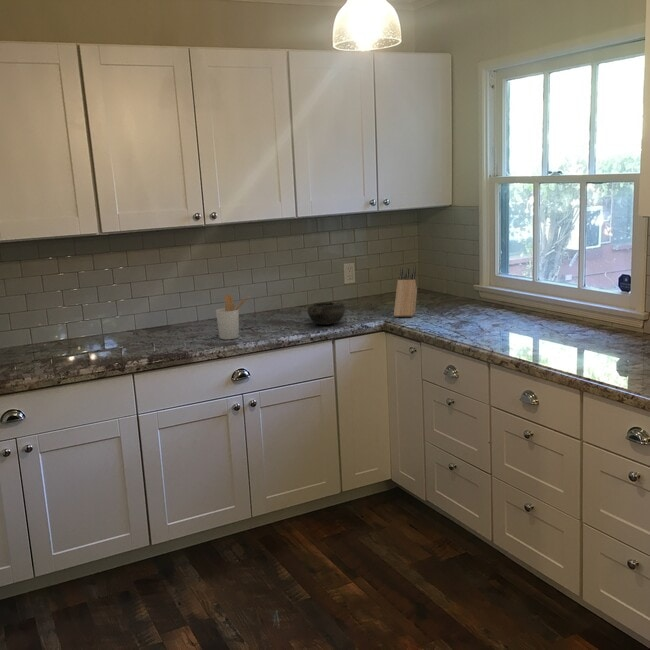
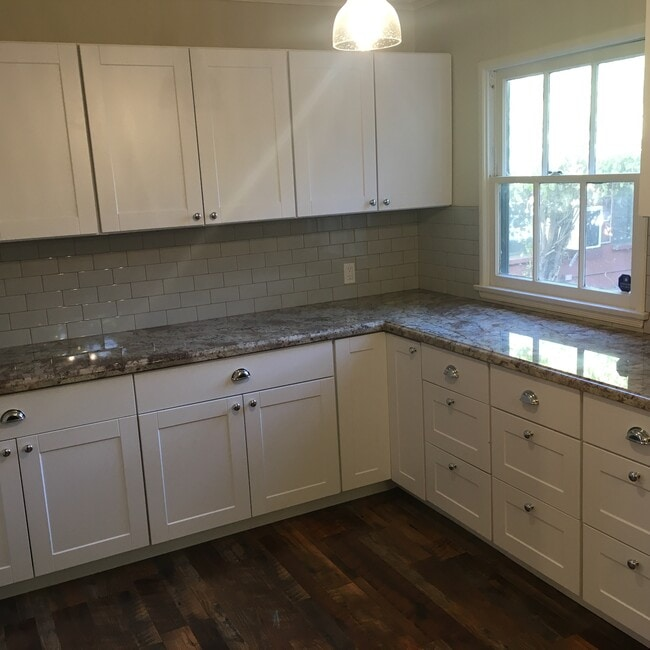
- knife block [393,266,418,318]
- utensil holder [215,293,250,340]
- bowl [307,301,346,326]
